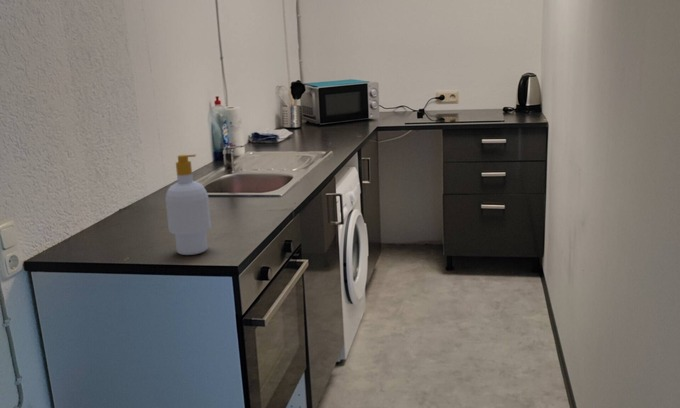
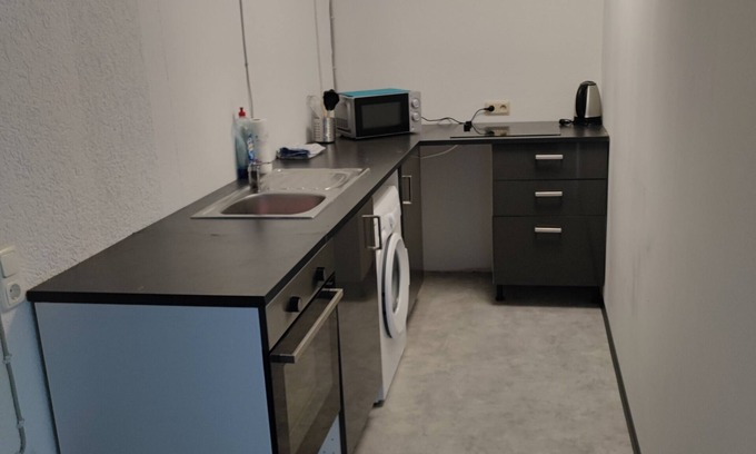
- soap bottle [164,154,212,256]
